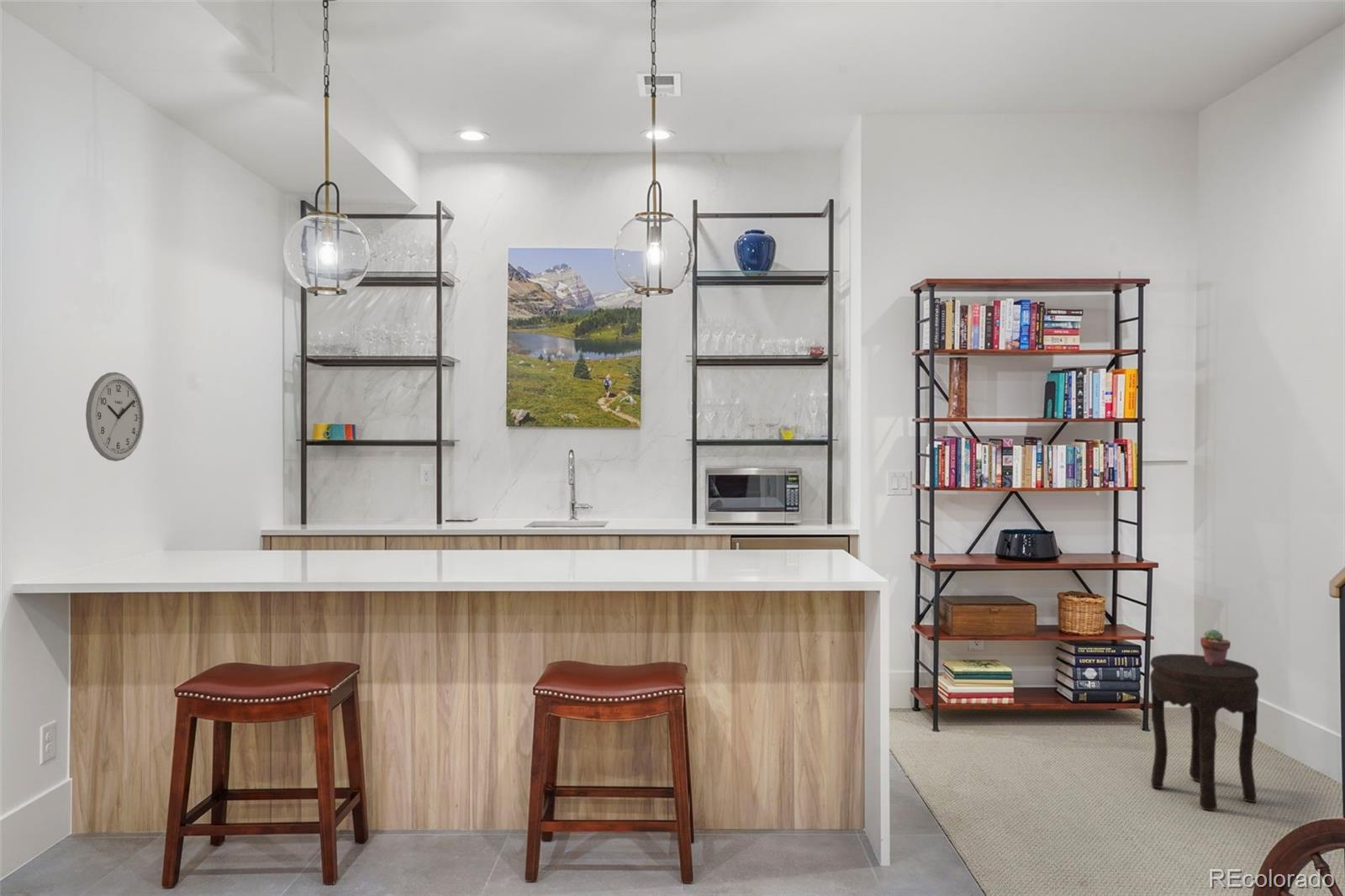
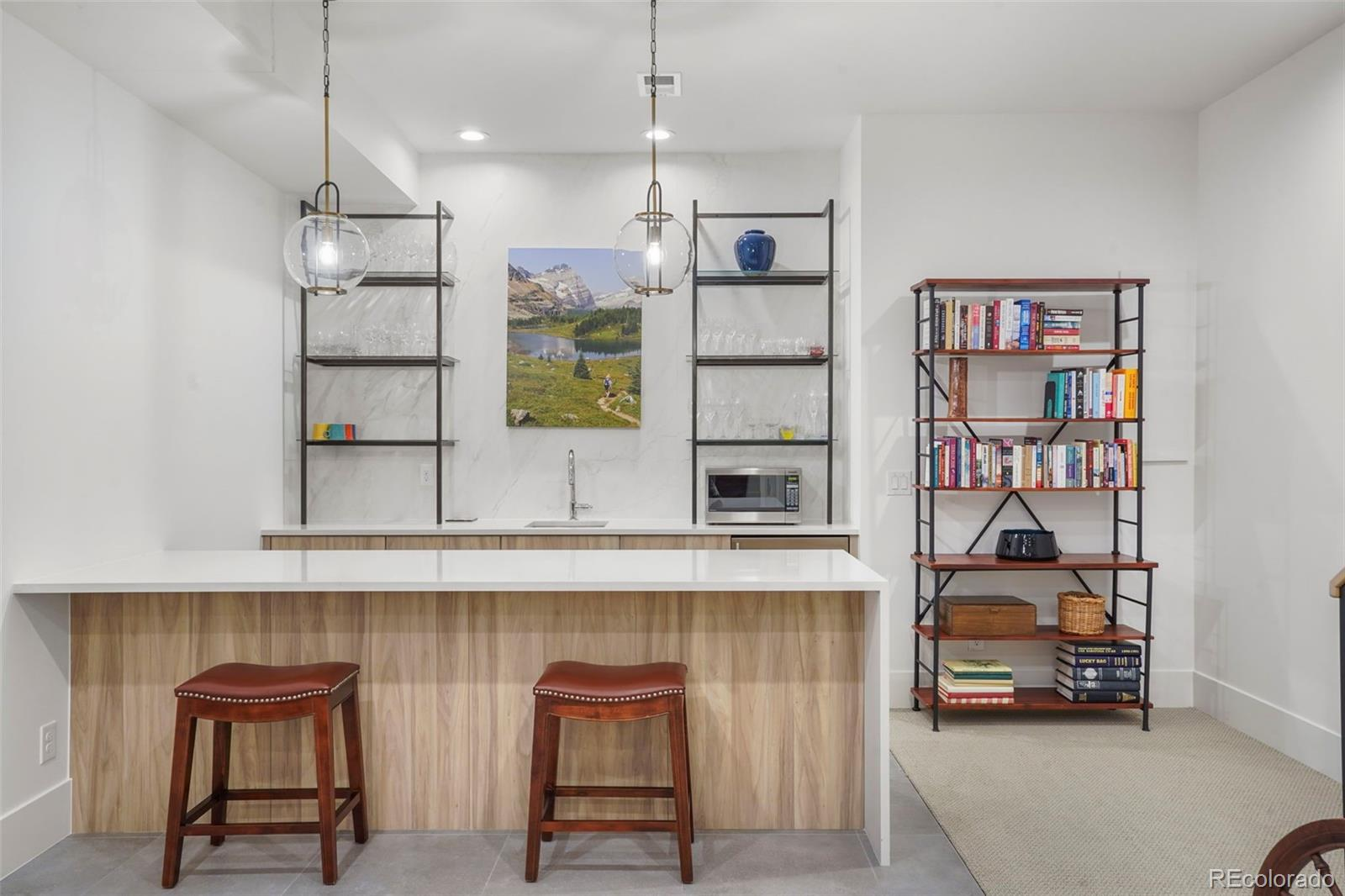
- side table [1149,653,1259,811]
- potted succulent [1200,629,1232,666]
- wall clock [85,372,145,462]
